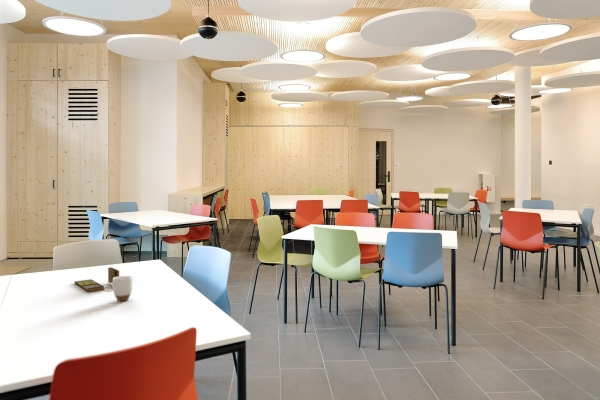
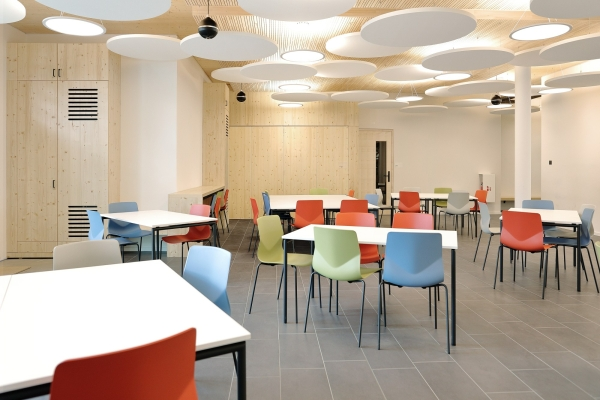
- board game [73,266,120,292]
- mug [103,275,133,302]
